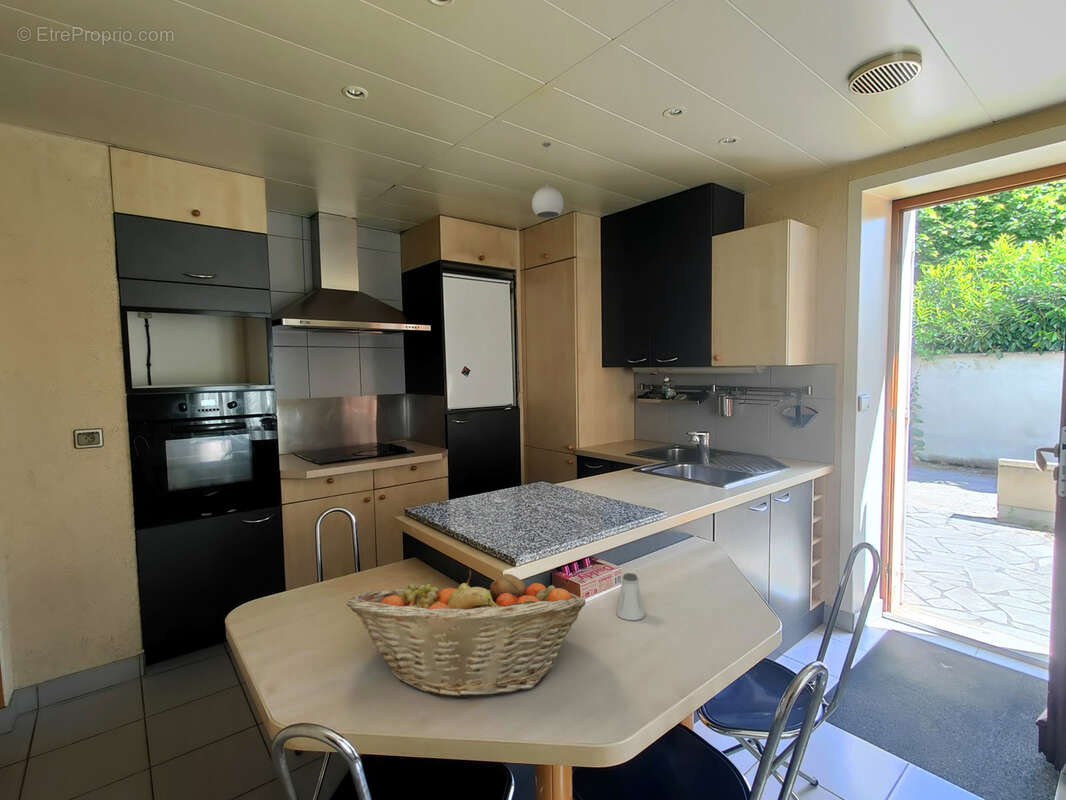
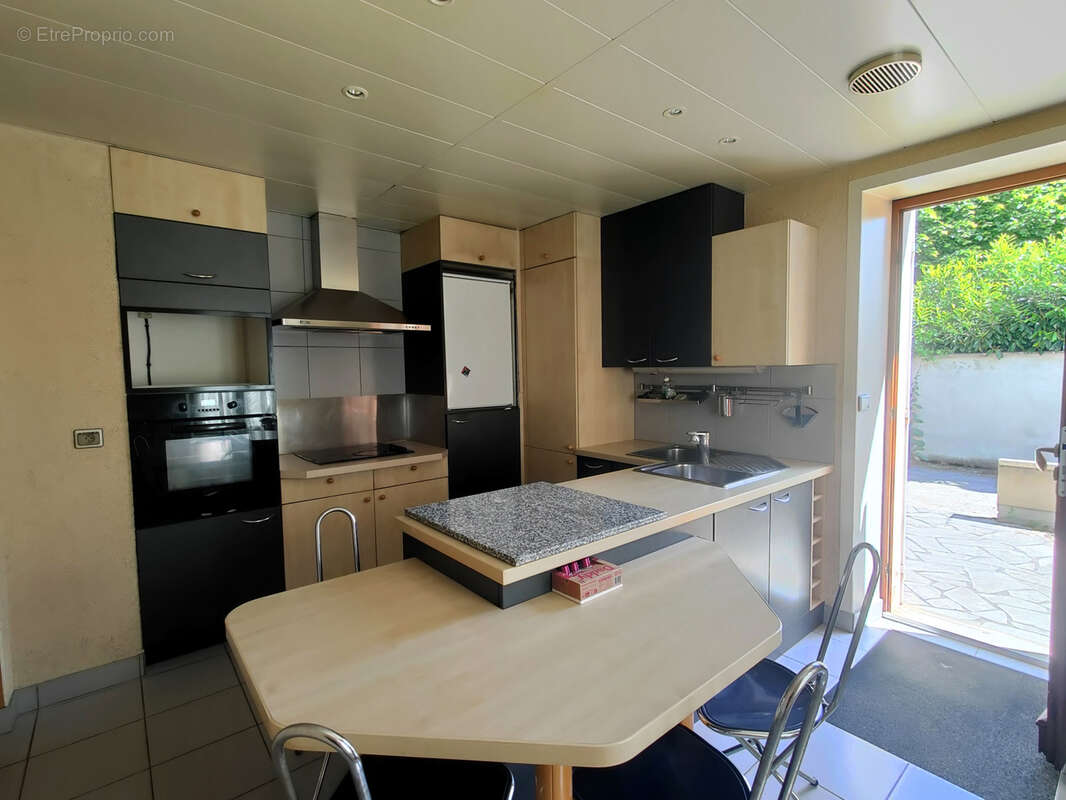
- fruit basket [346,569,587,700]
- saltshaker [615,572,646,621]
- pendant light [531,141,564,219]
